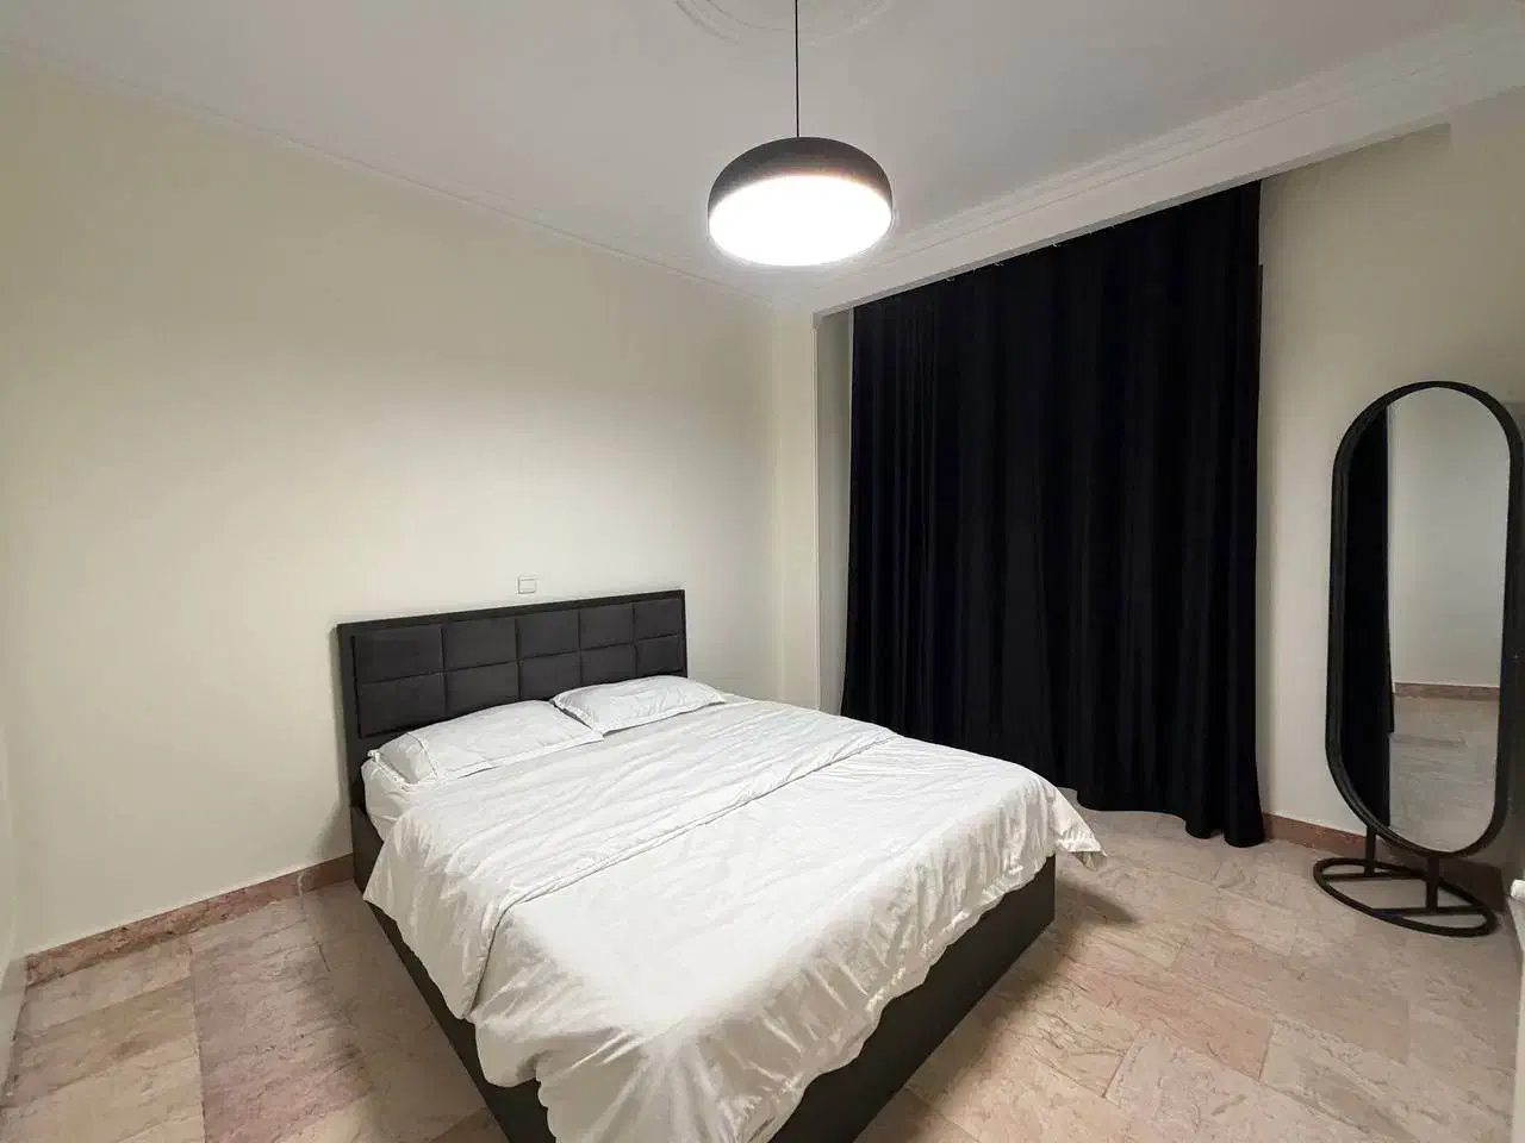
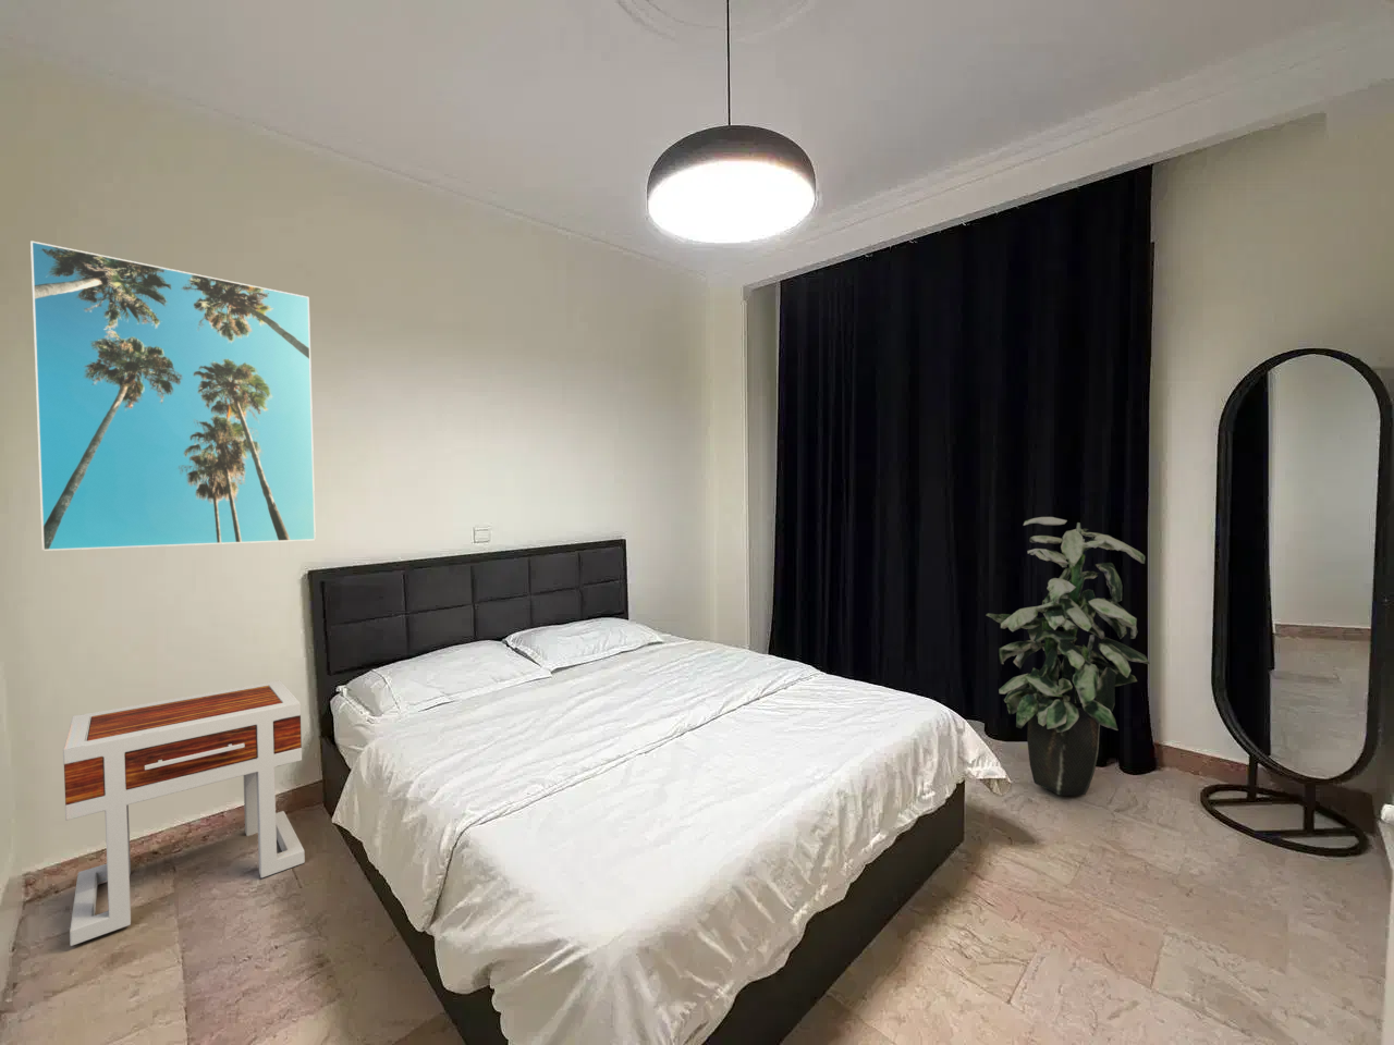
+ side table [63,679,306,947]
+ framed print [30,239,317,552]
+ indoor plant [986,516,1151,797]
